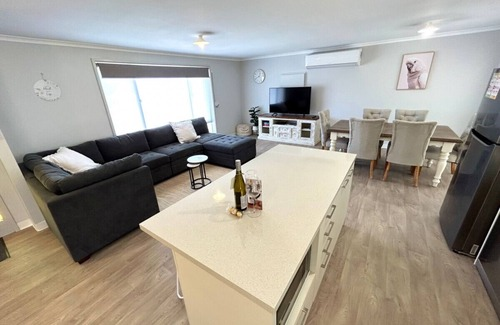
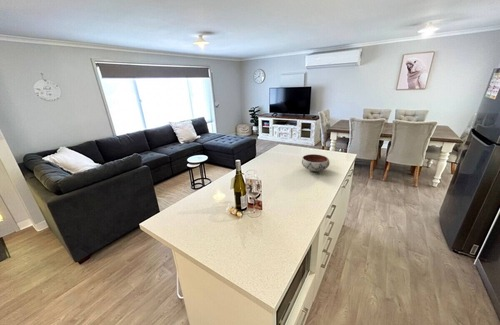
+ bowl [300,153,331,173]
